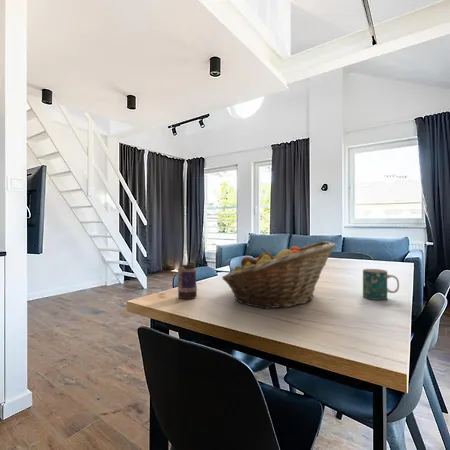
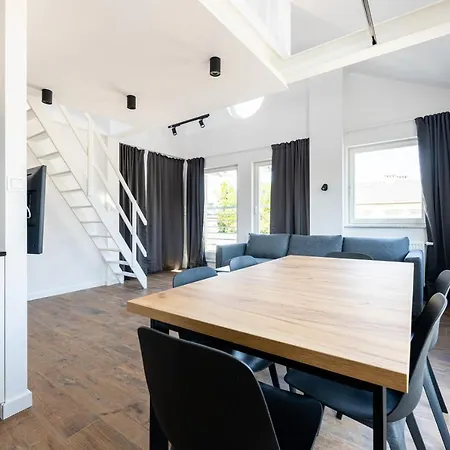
- fruit basket [221,240,337,310]
- mug [362,268,400,301]
- mug [177,264,198,300]
